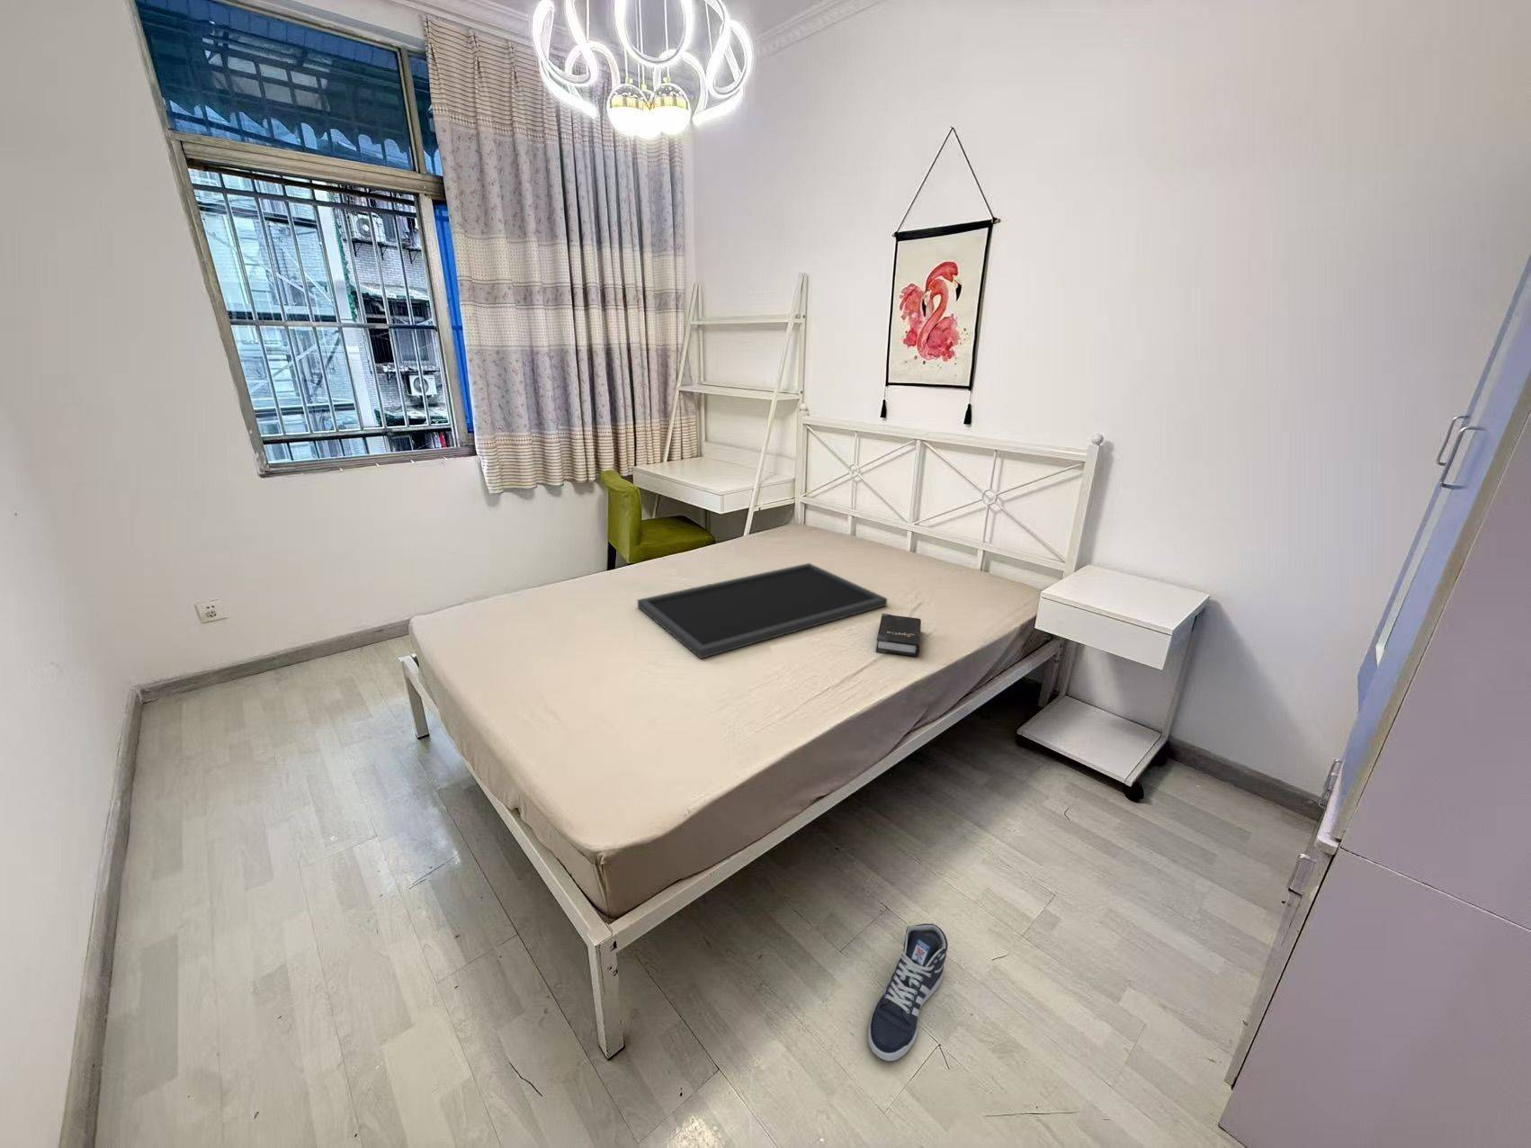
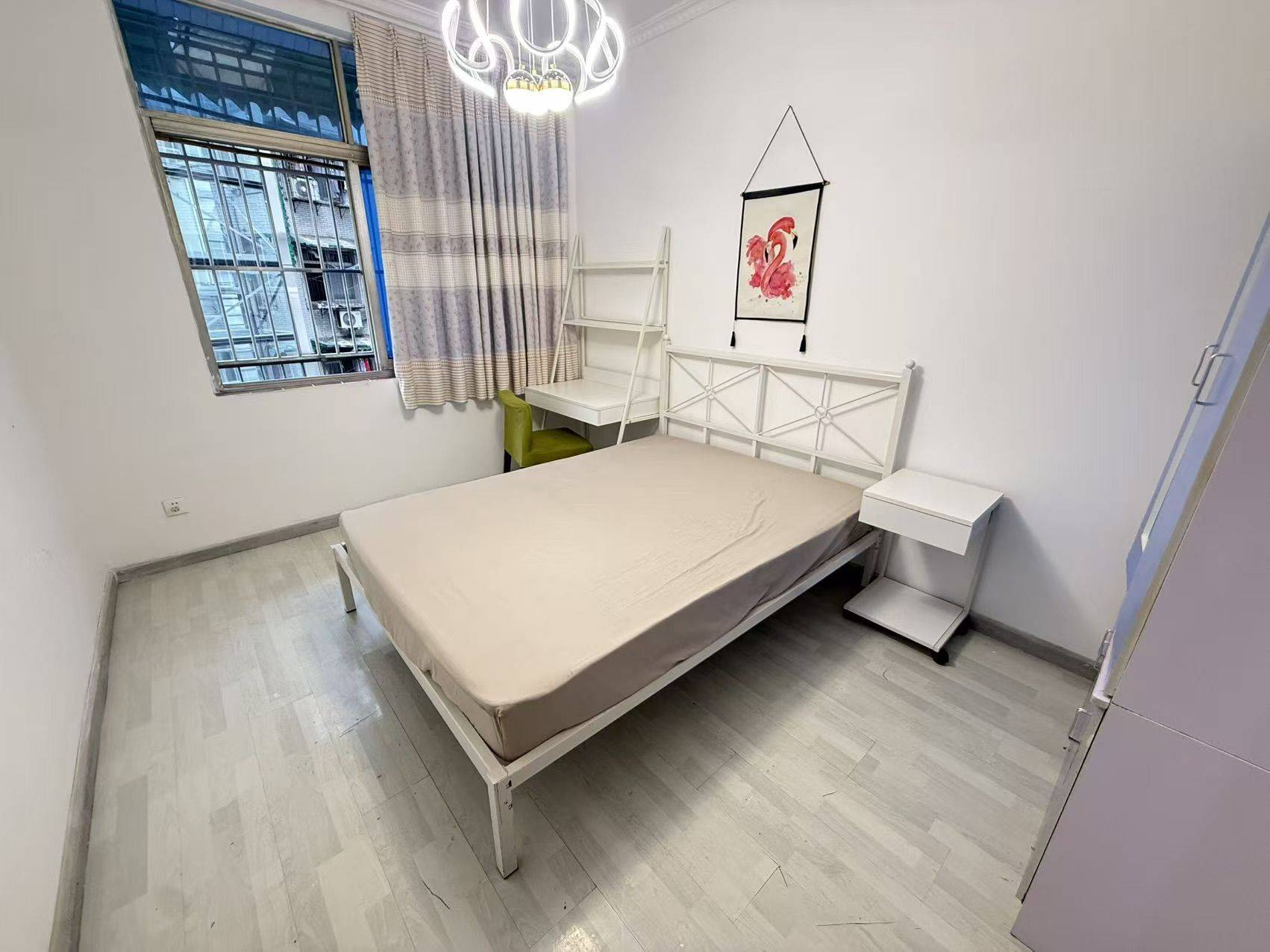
- hardback book [875,613,922,657]
- sneaker [867,922,949,1062]
- tray [637,562,887,660]
